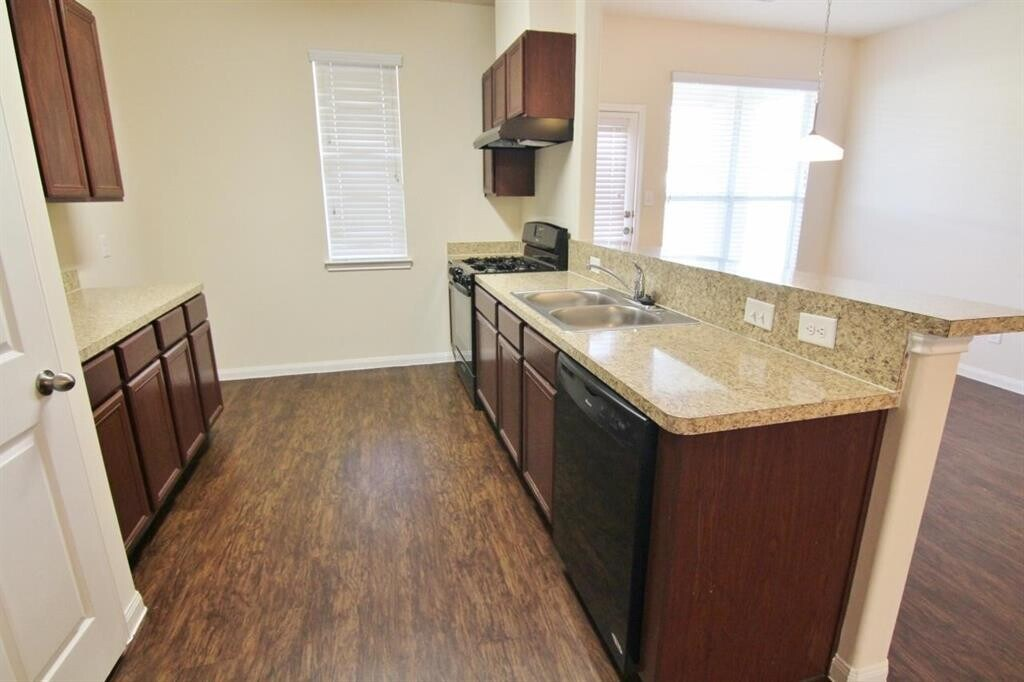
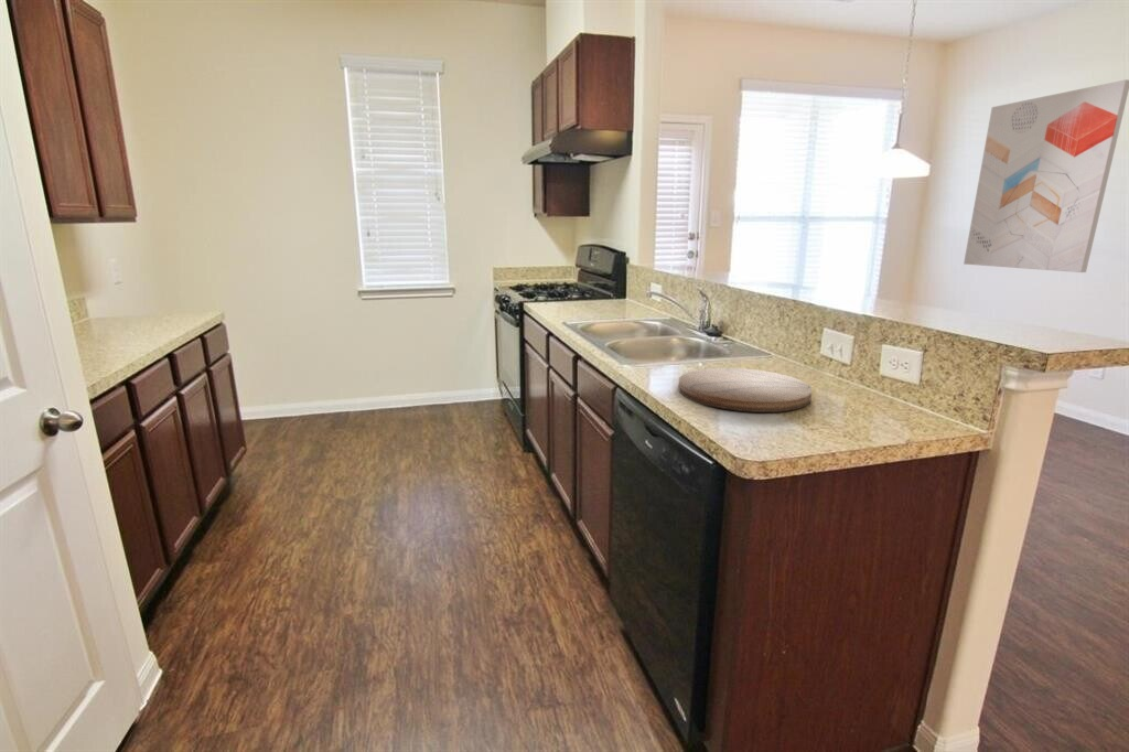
+ cutting board [678,367,814,413]
+ wall art [963,78,1129,273]
